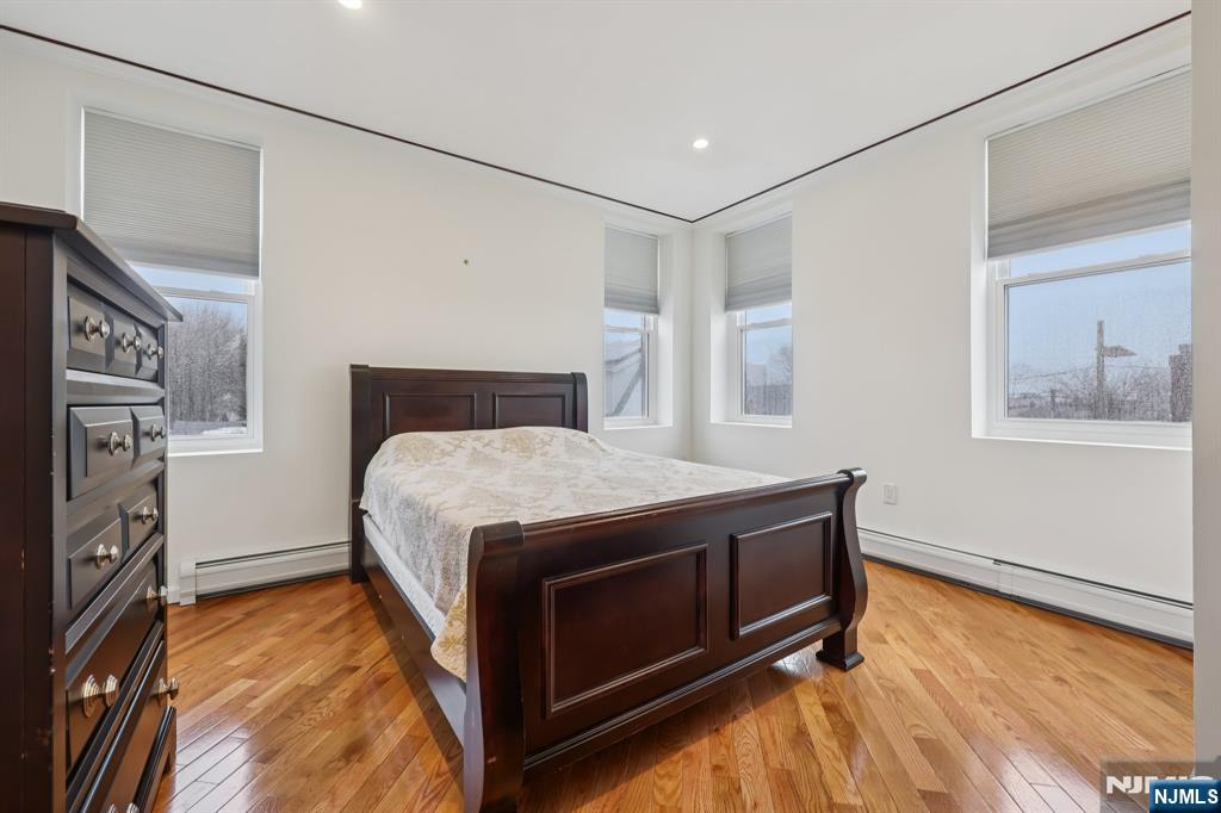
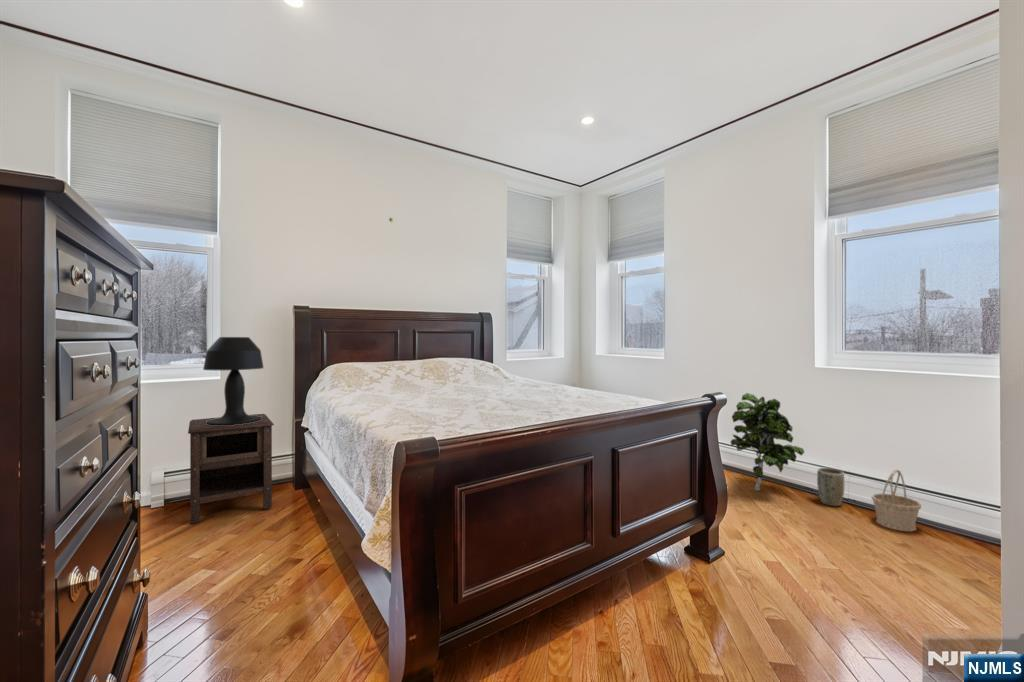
+ table lamp [202,336,265,426]
+ indoor plant [730,392,805,492]
+ plant pot [816,467,845,507]
+ nightstand [187,413,275,525]
+ basket [870,468,922,532]
